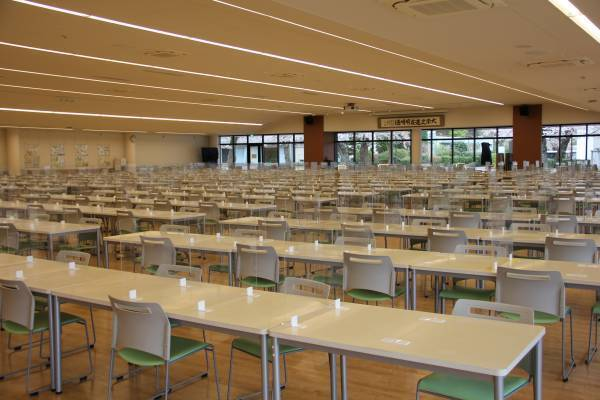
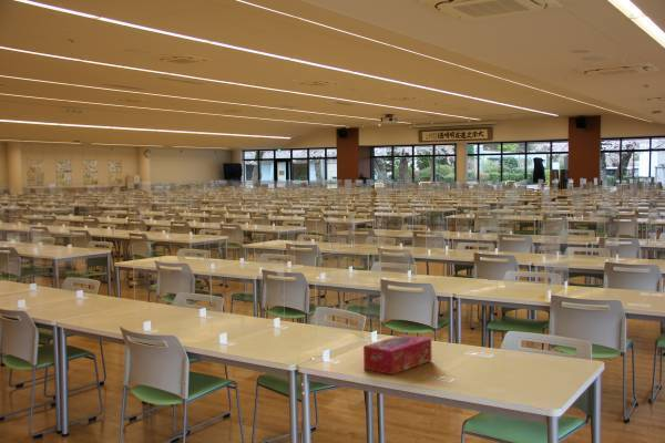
+ tissue box [362,333,432,375]
